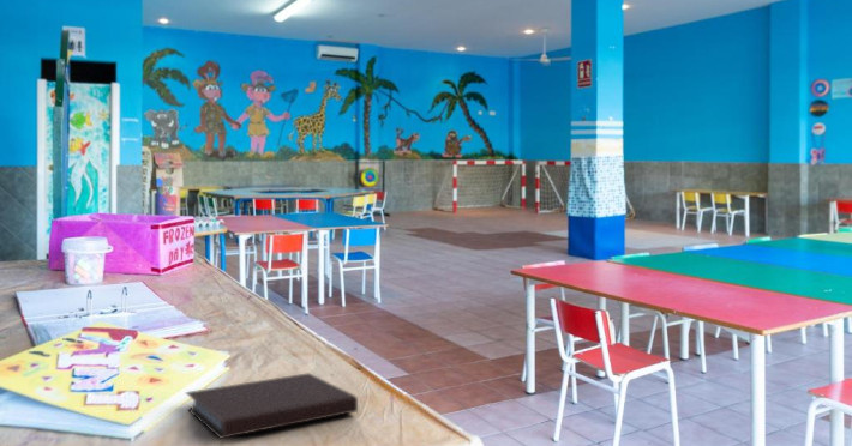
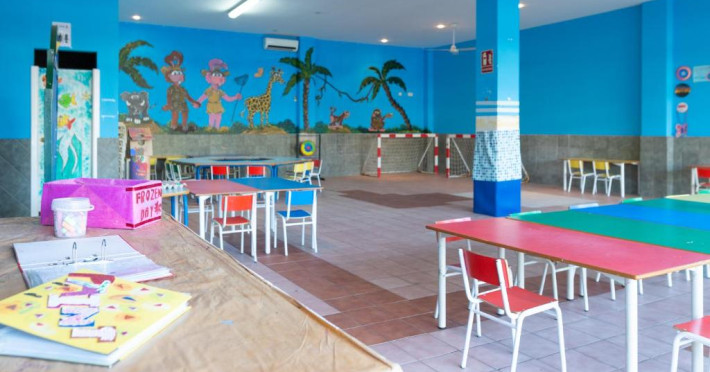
- notebook [184,372,359,440]
